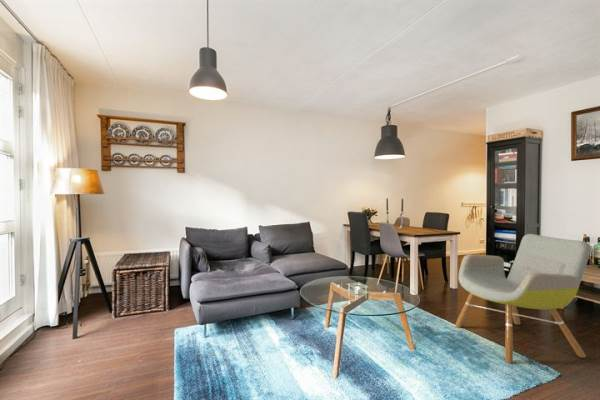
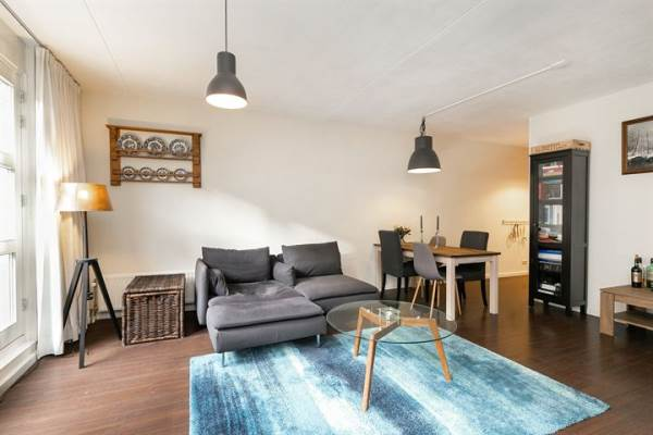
- armchair [454,233,592,364]
